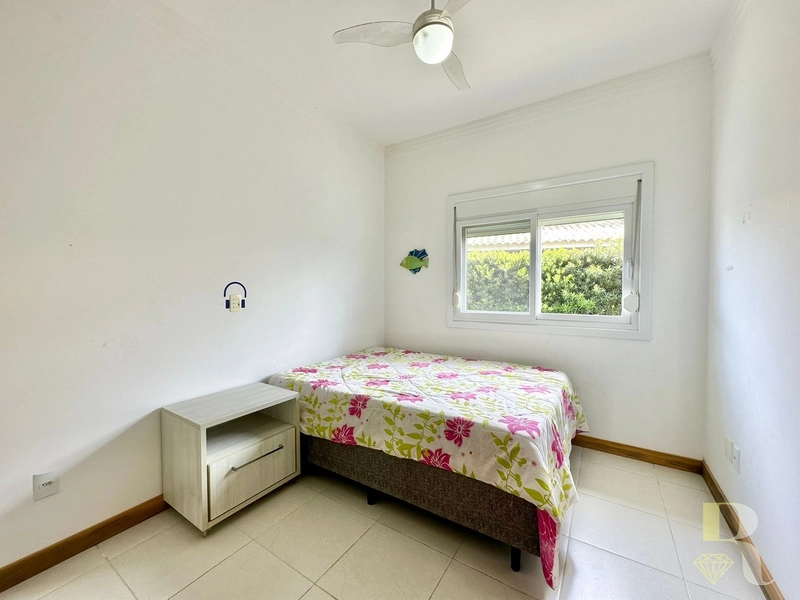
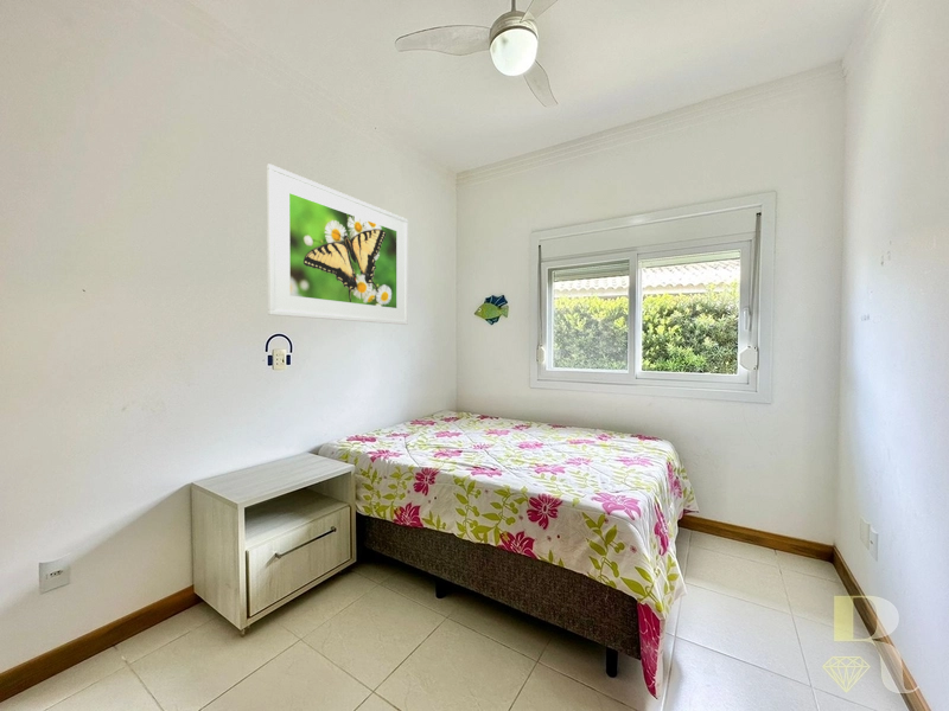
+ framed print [266,162,409,326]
